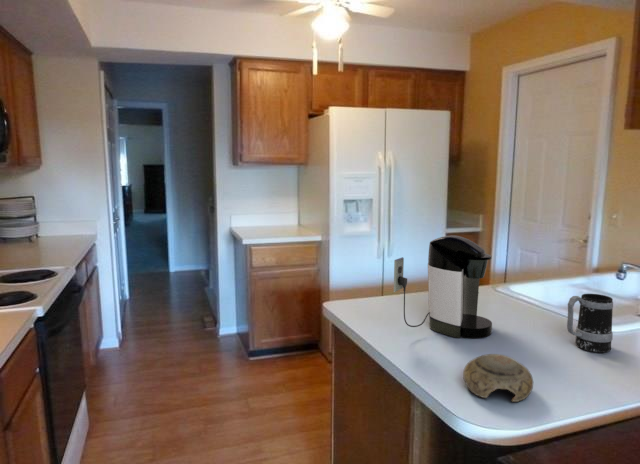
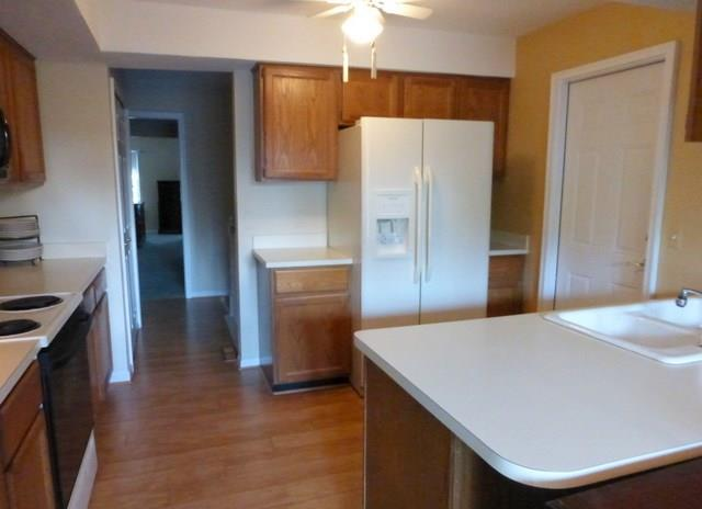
- mug [566,293,614,354]
- coffee maker [393,235,493,339]
- bowl [462,353,534,403]
